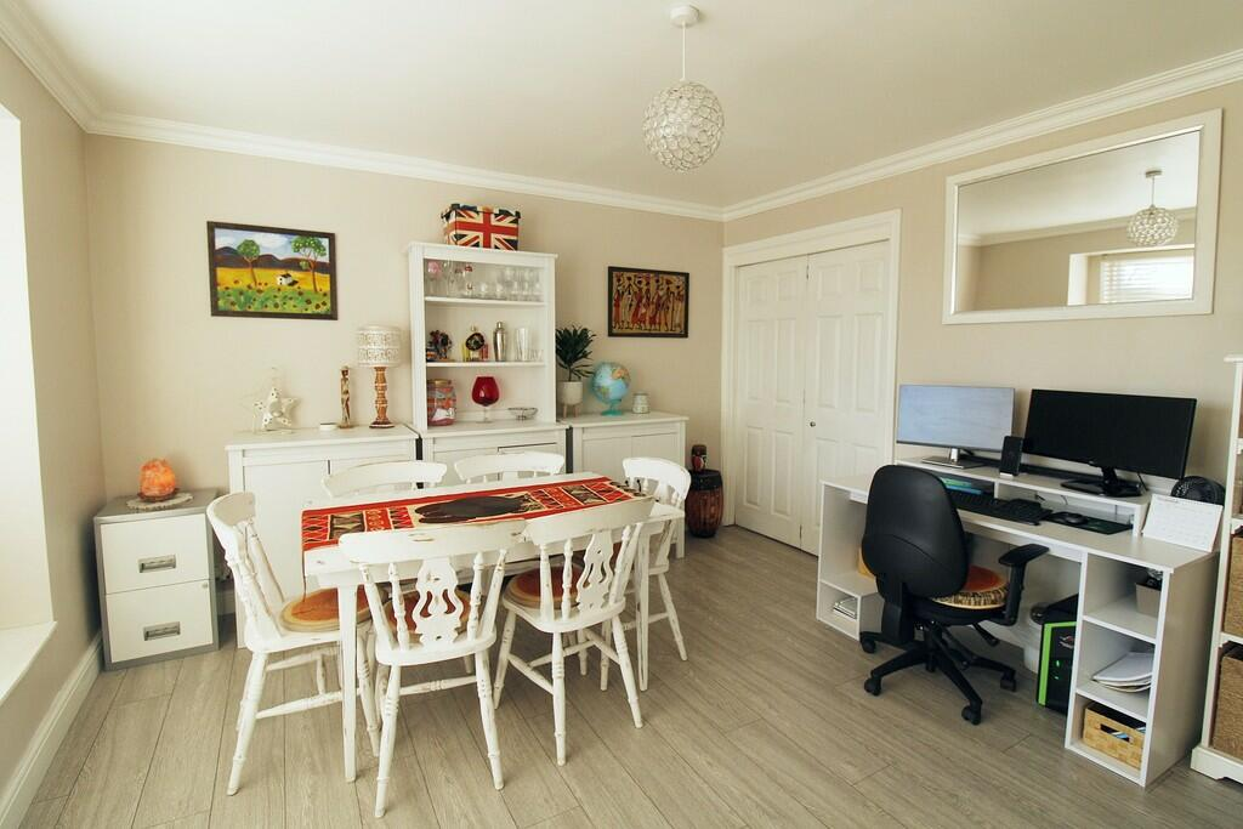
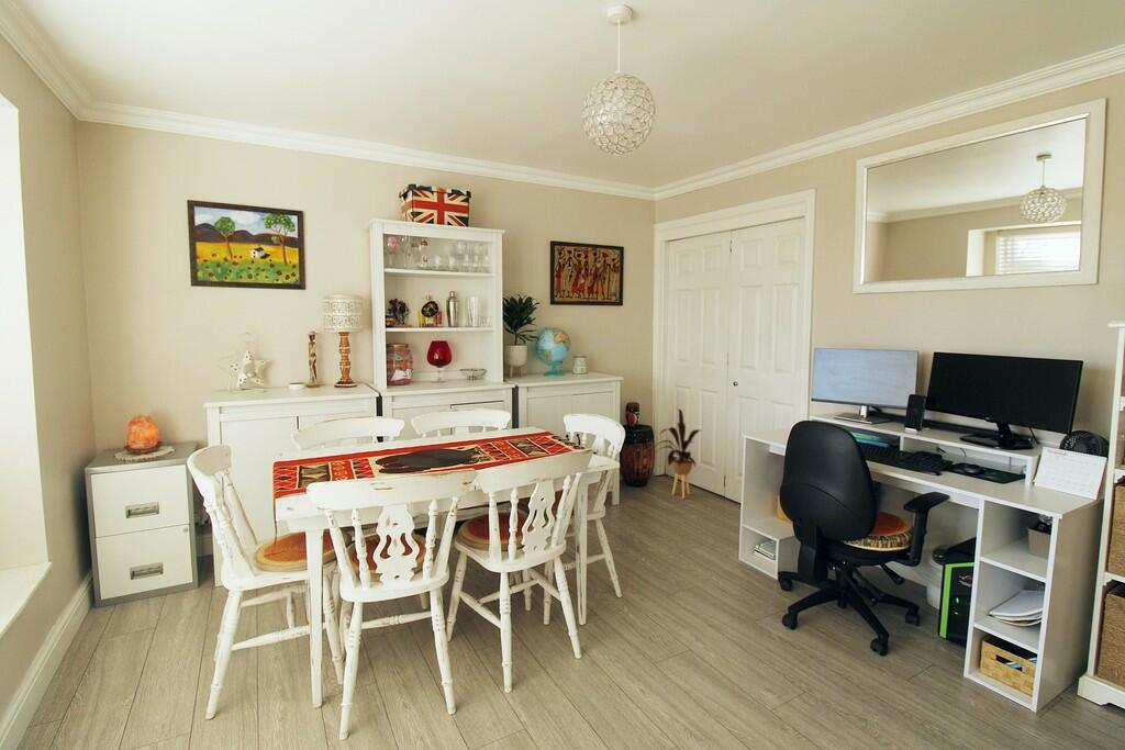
+ house plant [651,407,702,500]
